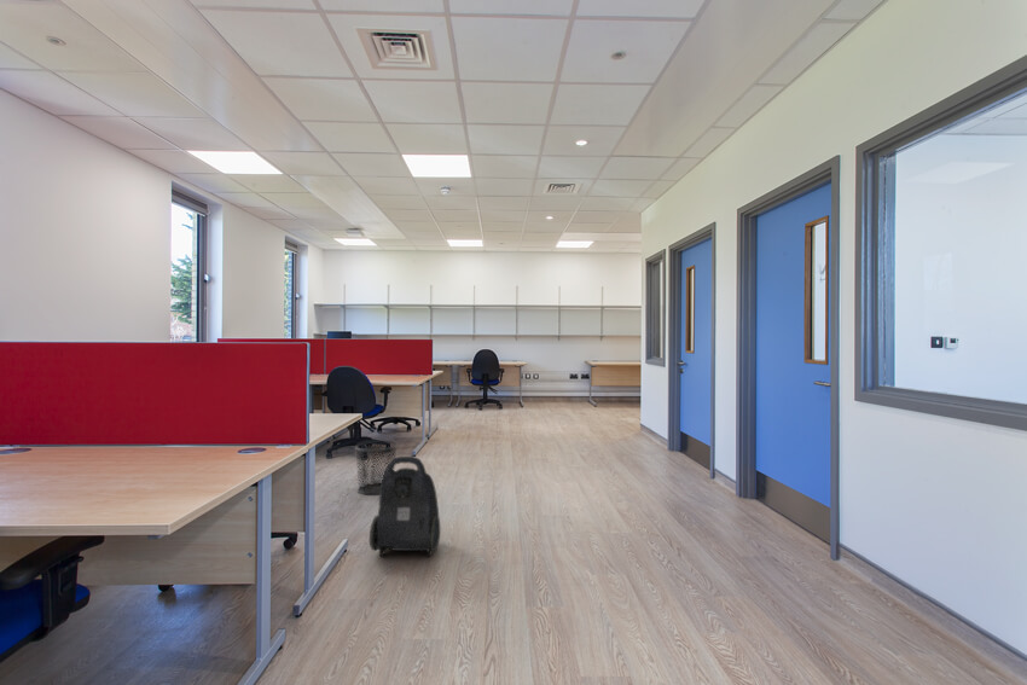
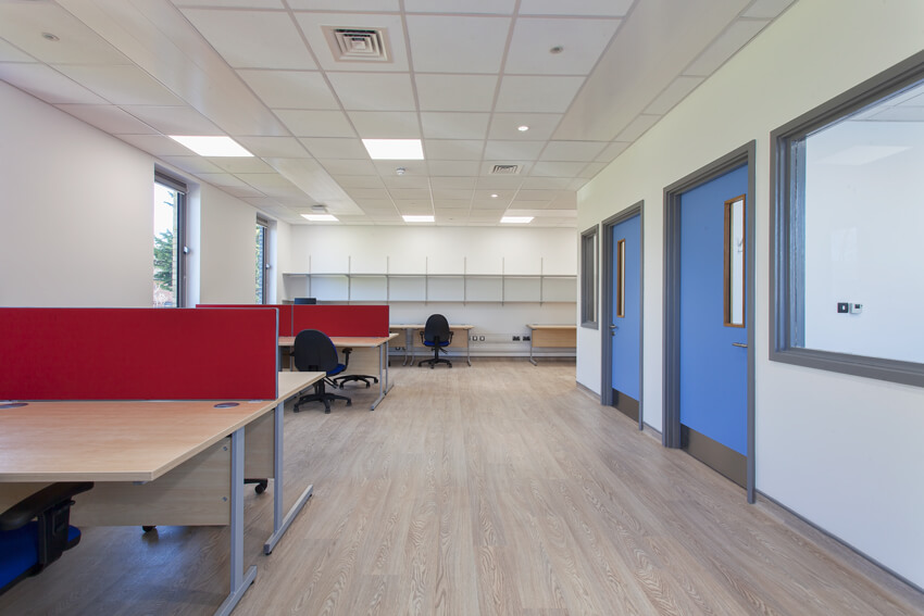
- waste bin [353,440,399,497]
- vacuum cleaner [369,455,441,558]
